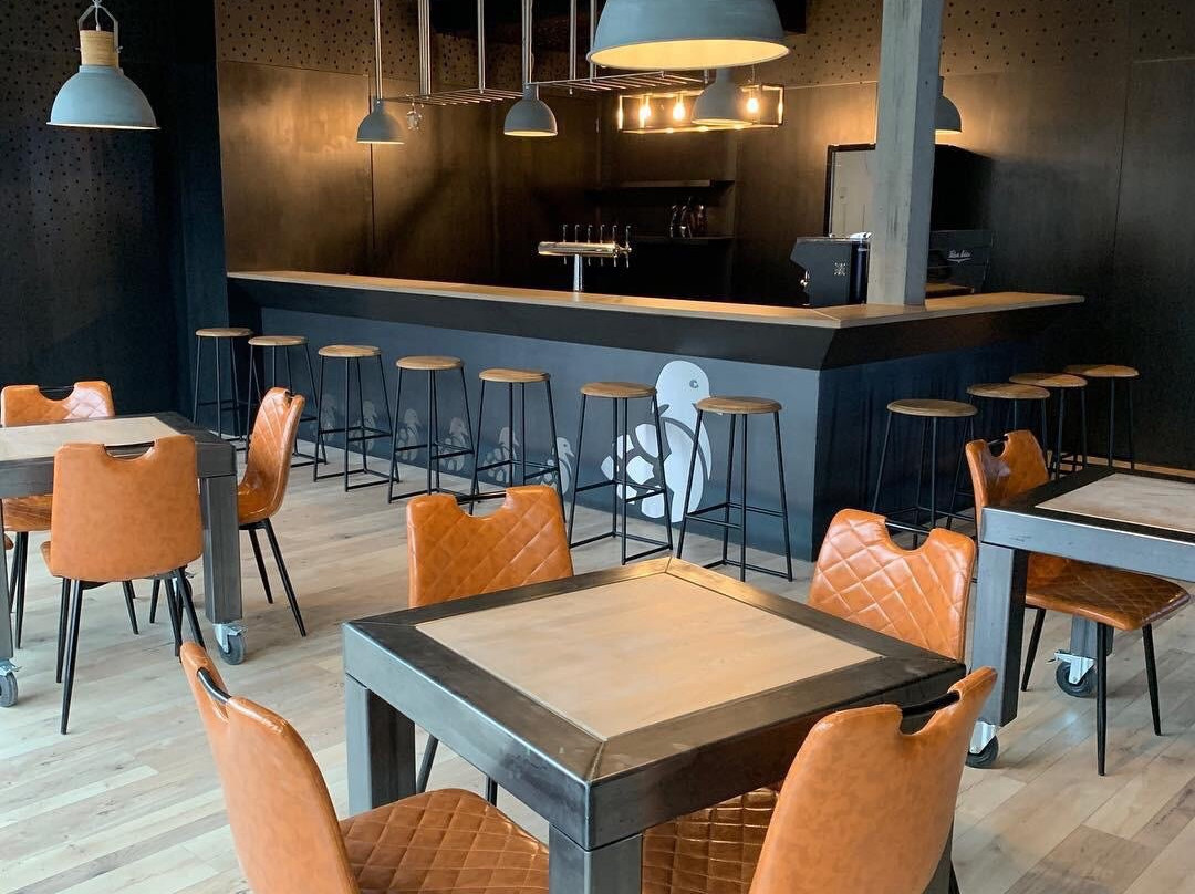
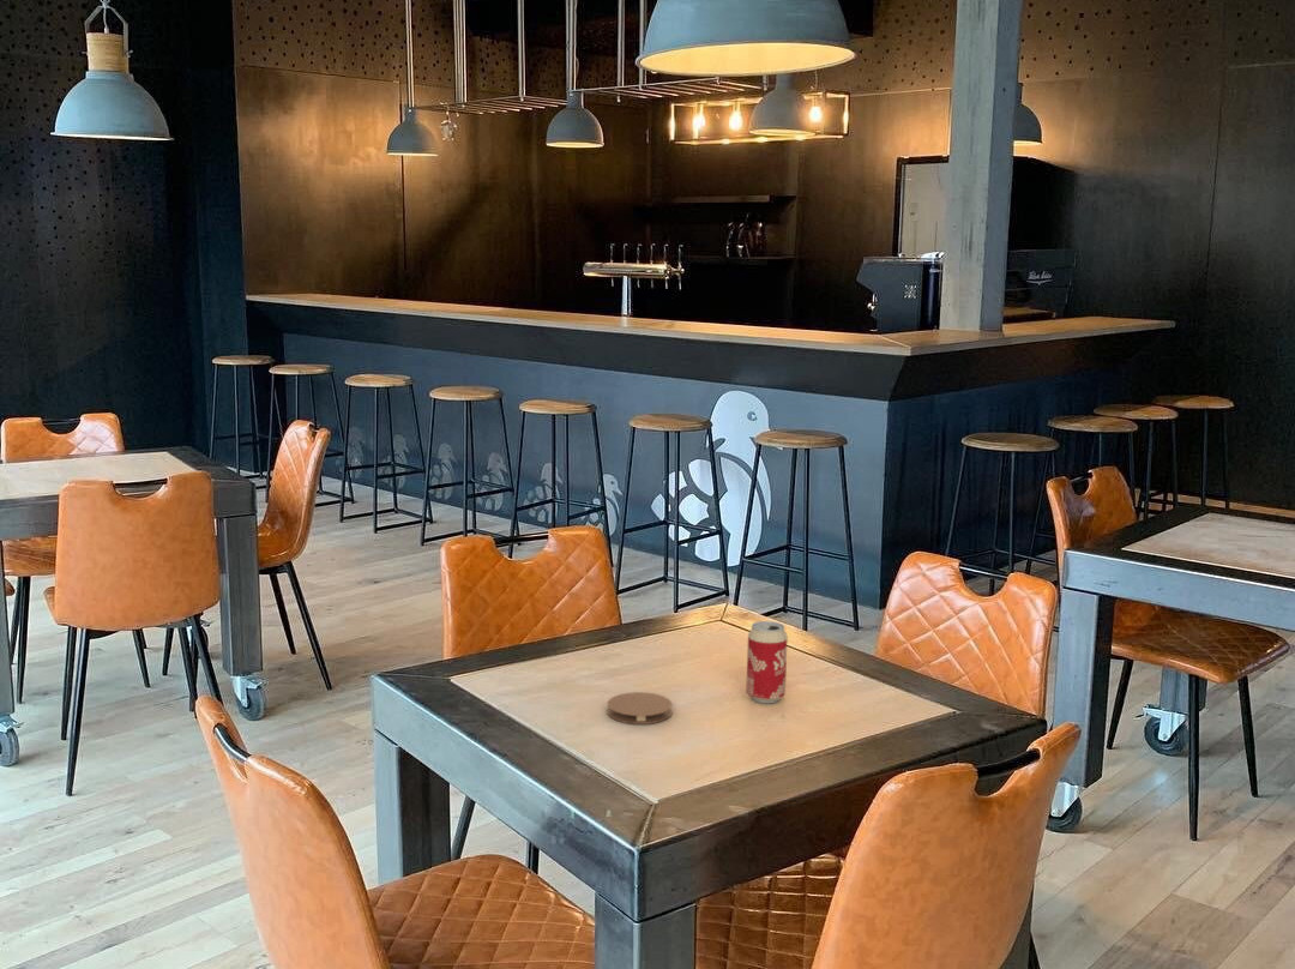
+ beverage can [745,620,789,704]
+ coaster [607,691,674,726]
